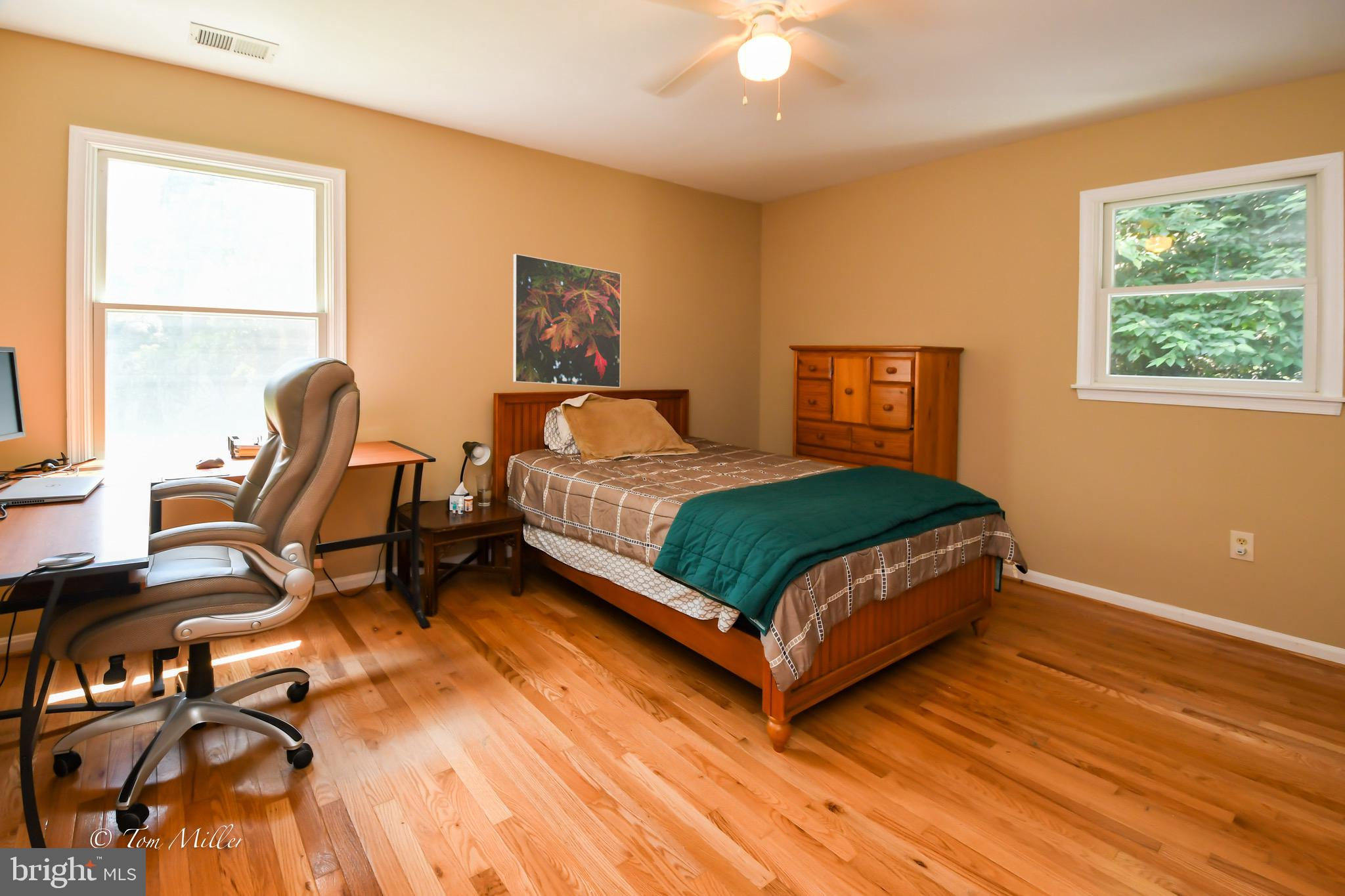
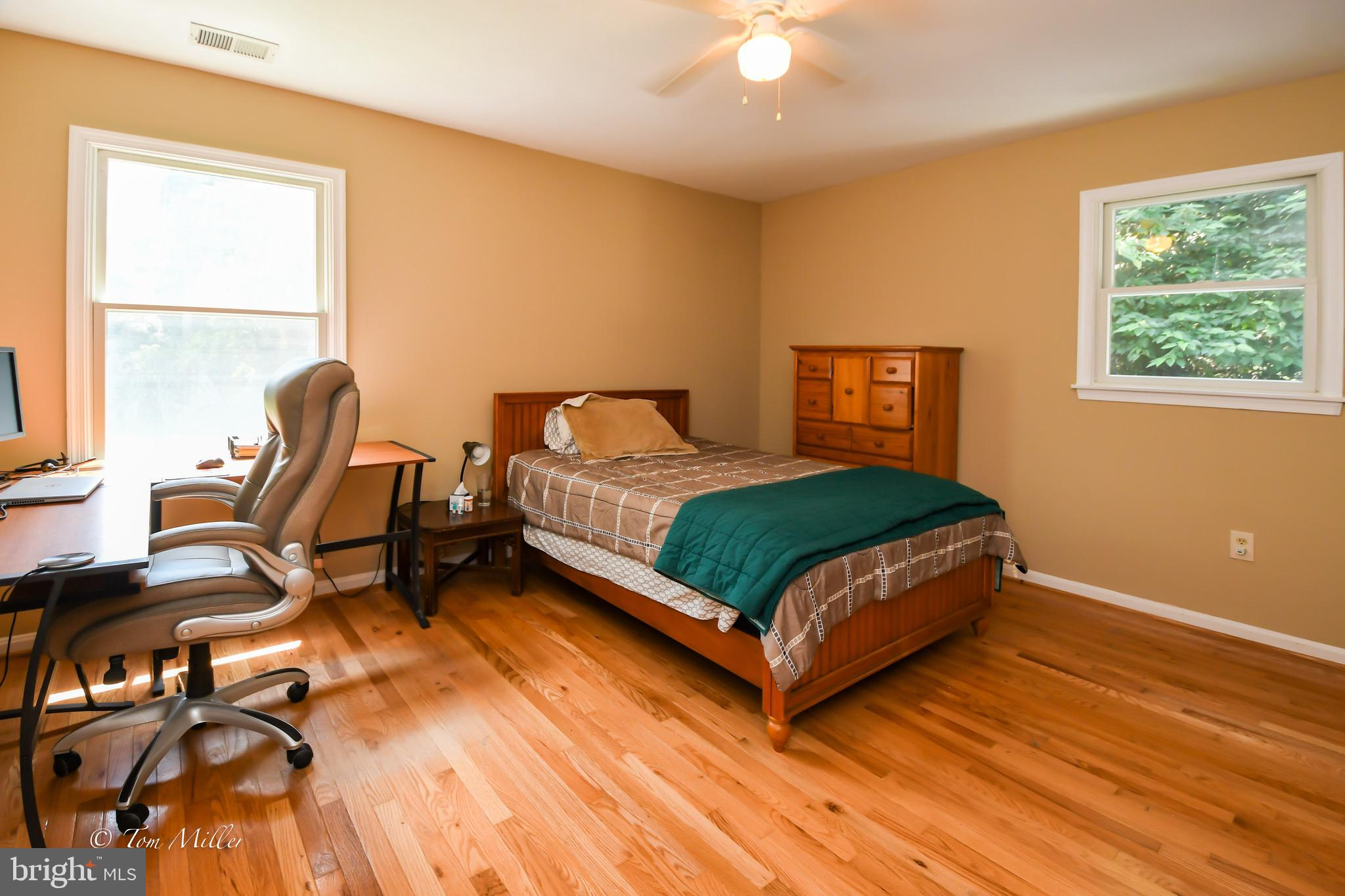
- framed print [512,253,621,389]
